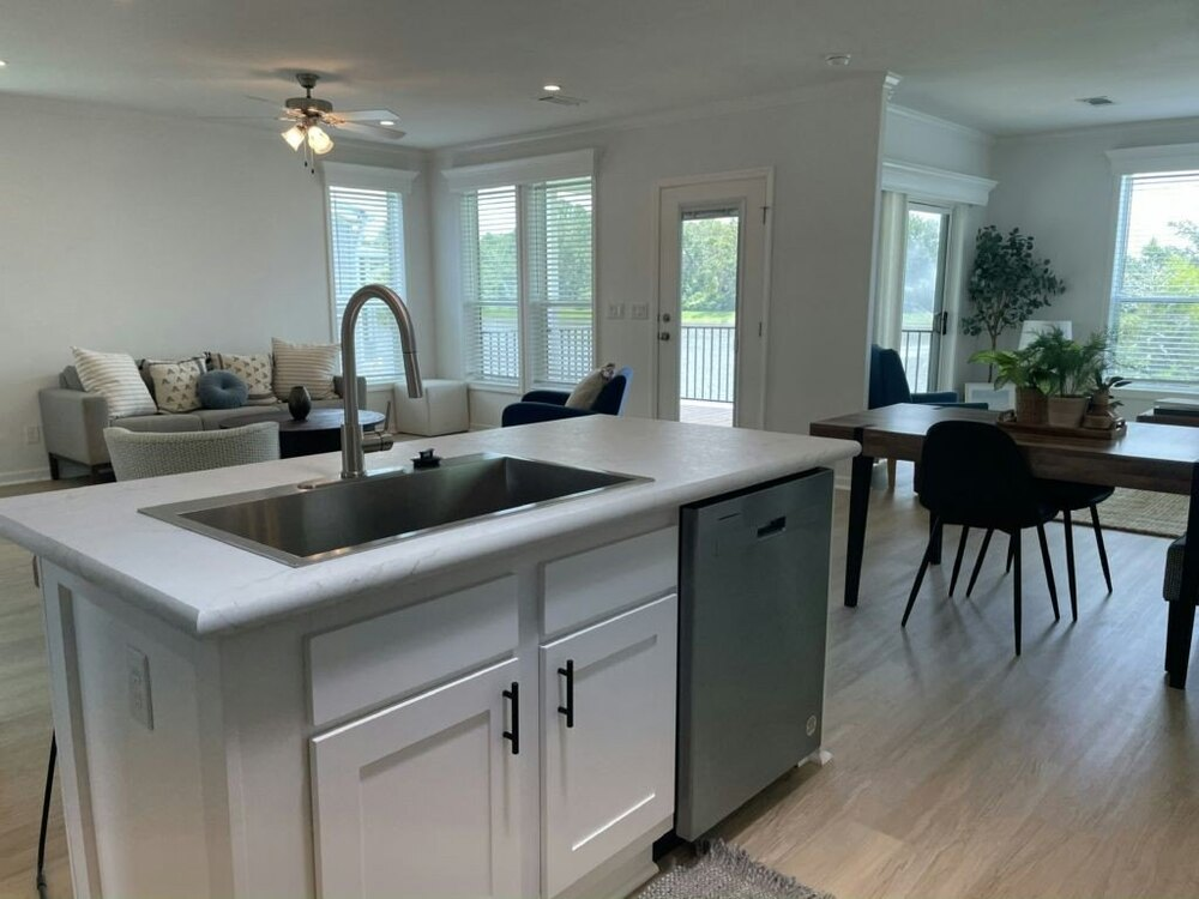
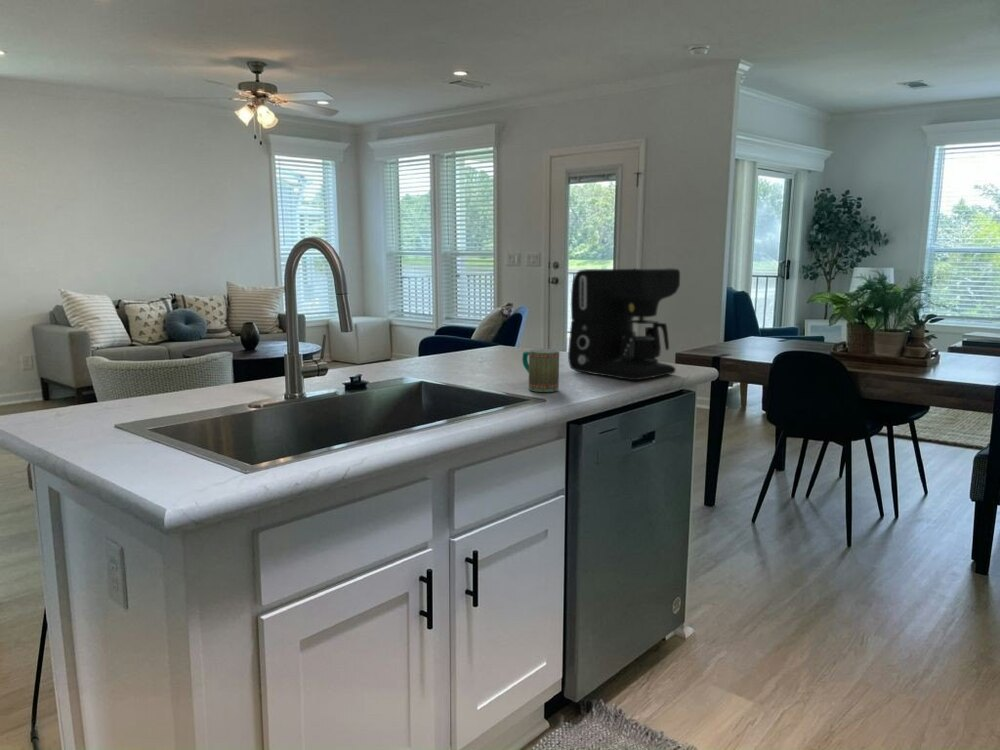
+ coffee maker [567,267,681,381]
+ mug [521,348,560,393]
